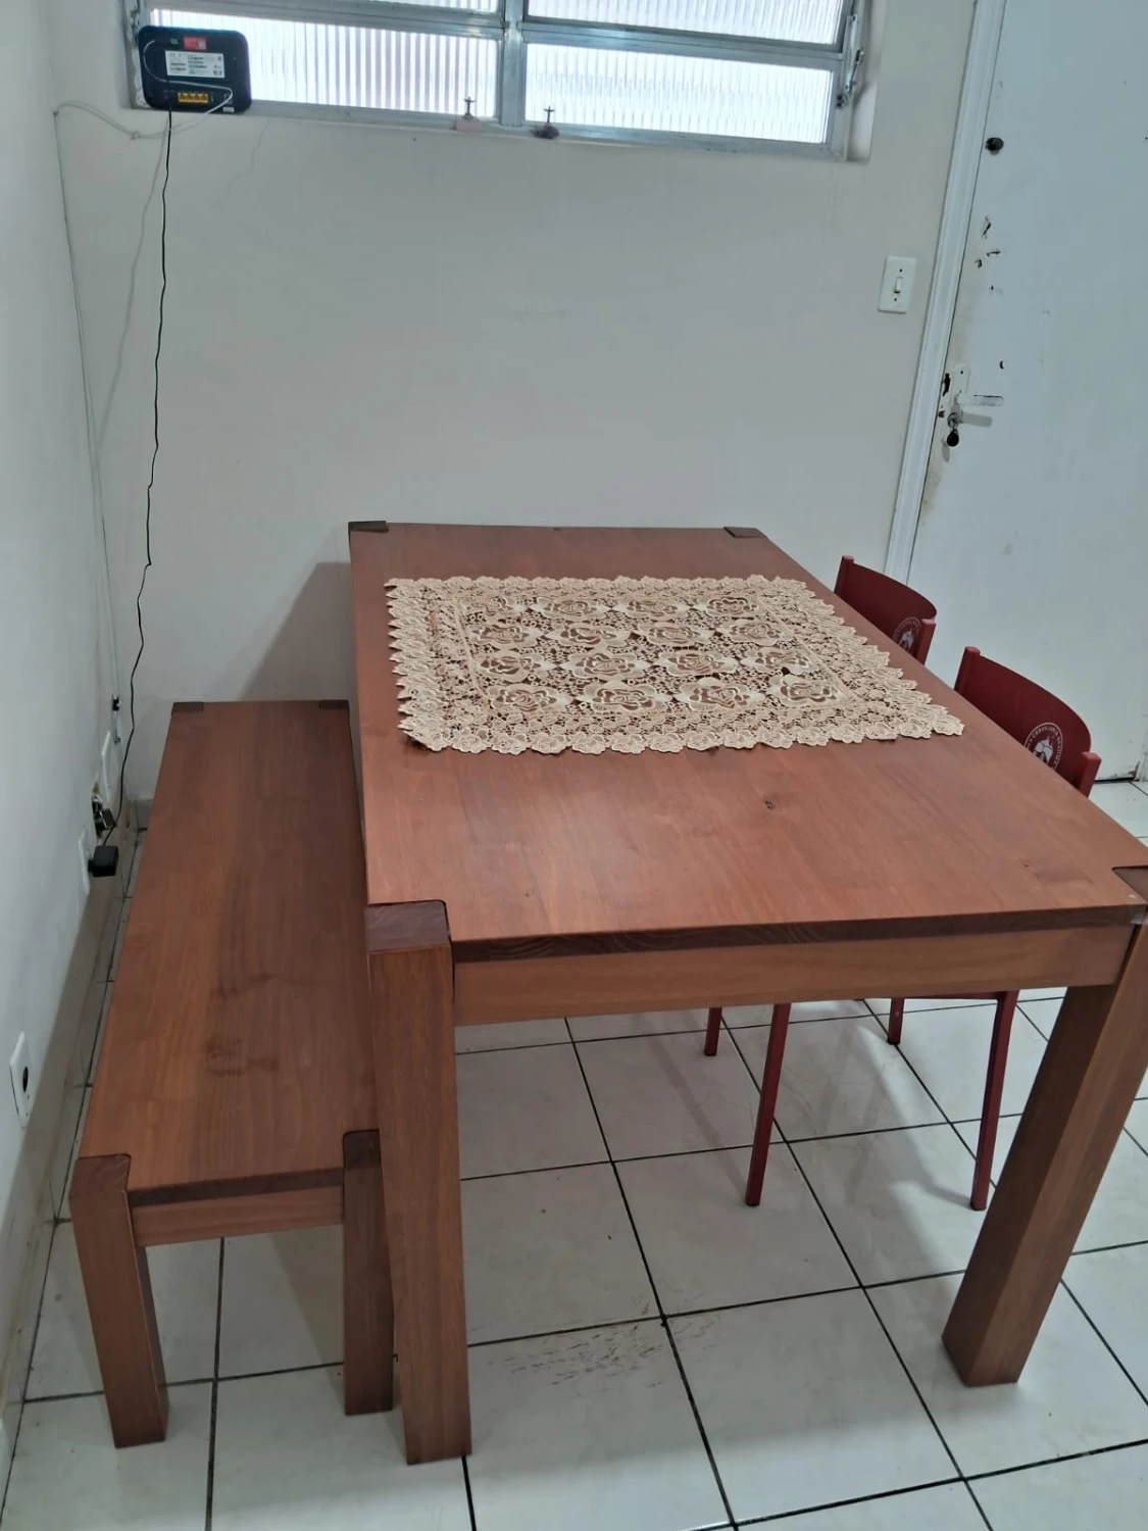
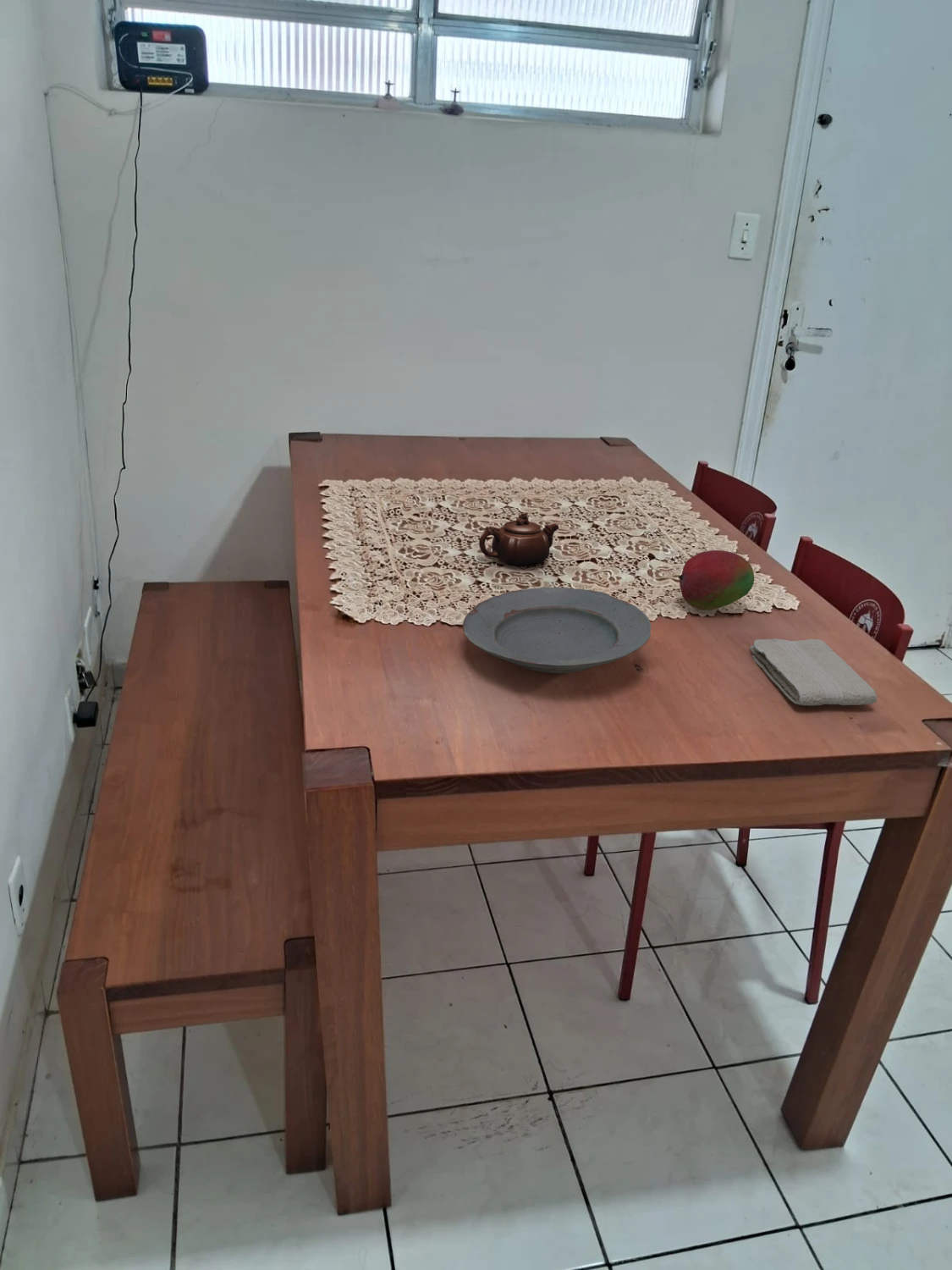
+ fruit [678,549,755,611]
+ teapot [478,512,559,568]
+ washcloth [749,638,878,706]
+ plate [462,587,652,674]
